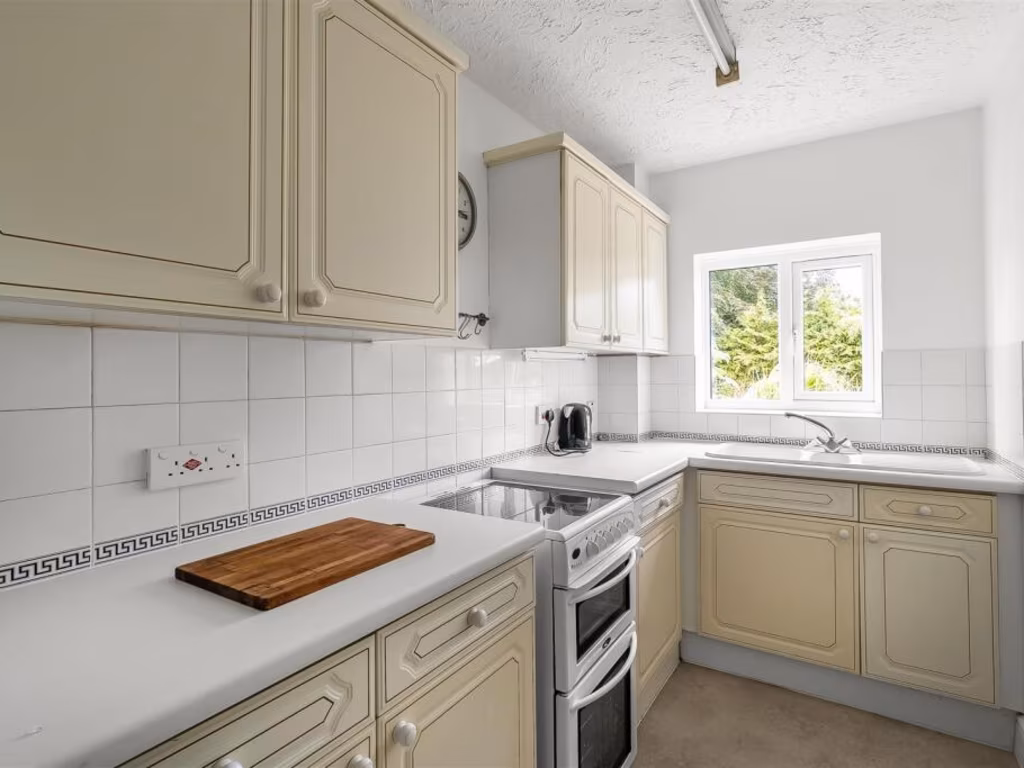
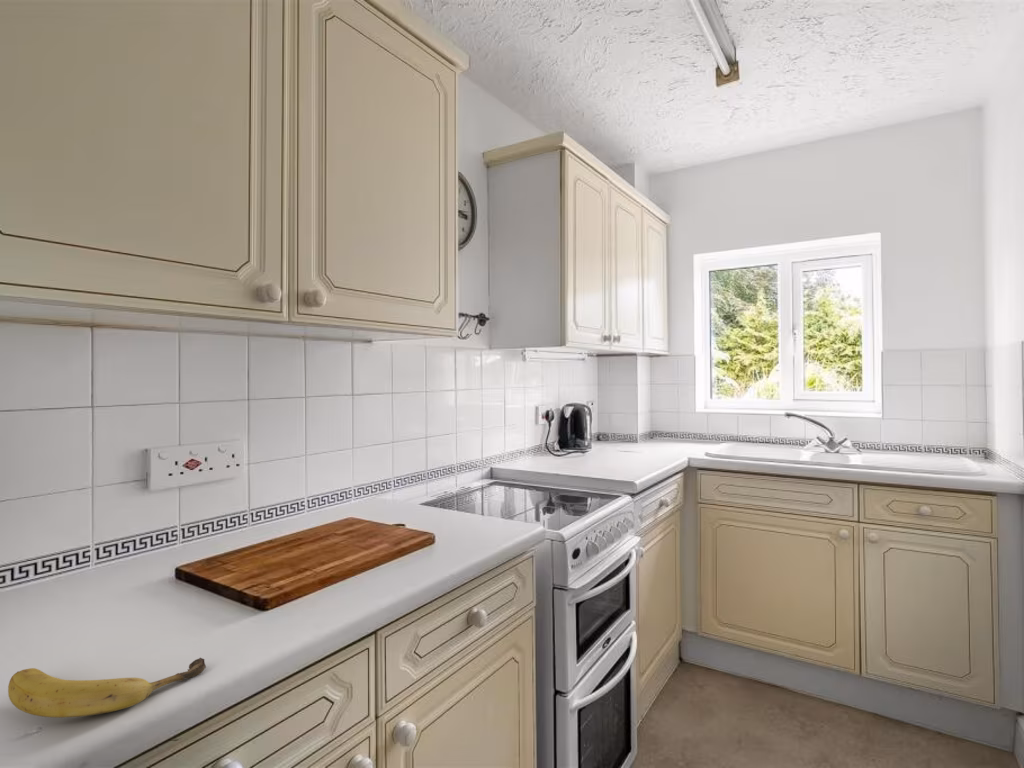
+ fruit [7,657,207,719]
